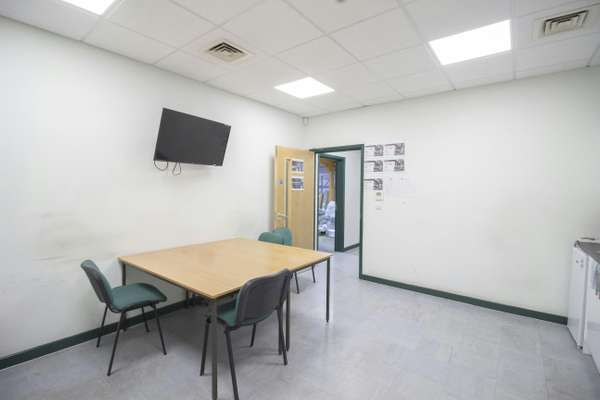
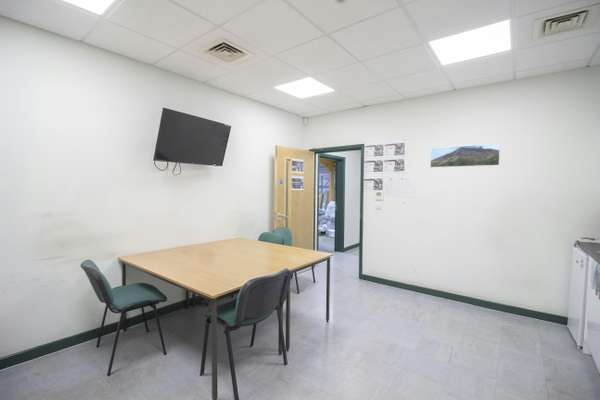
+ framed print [429,142,501,169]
